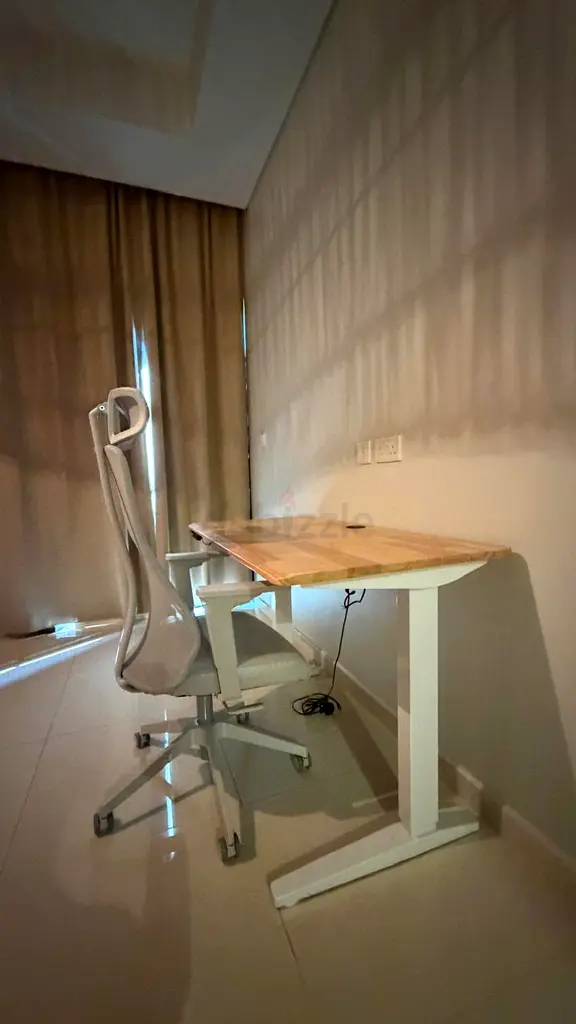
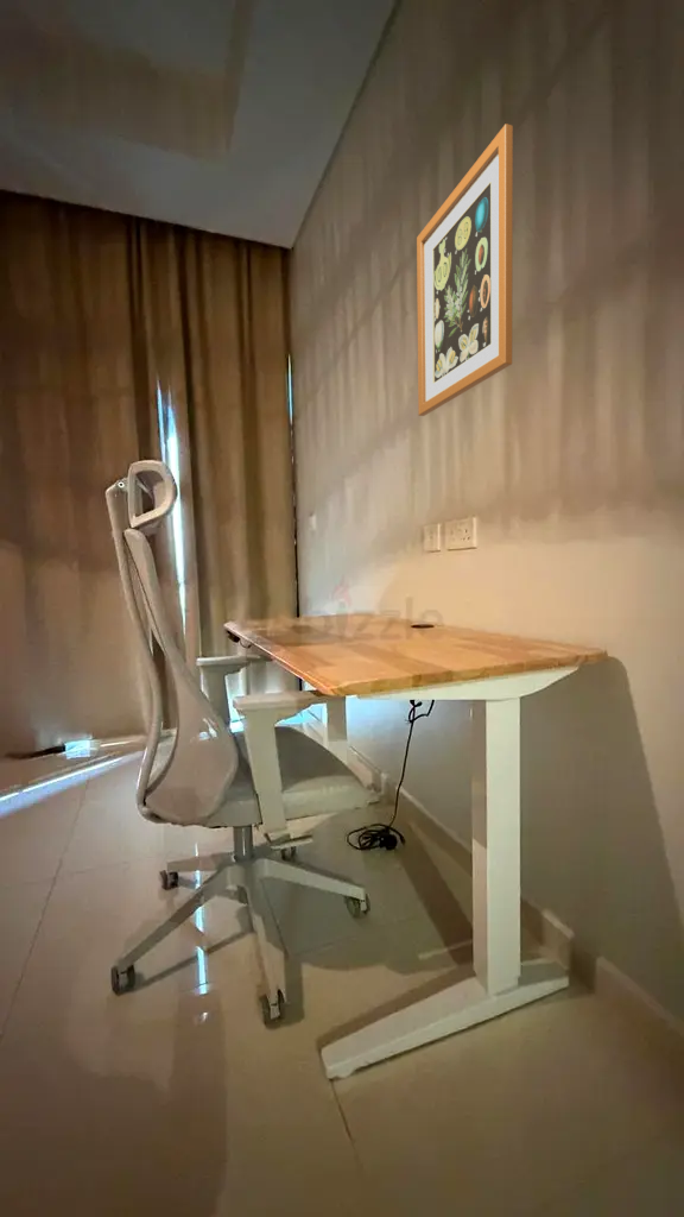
+ wall art [416,122,514,417]
